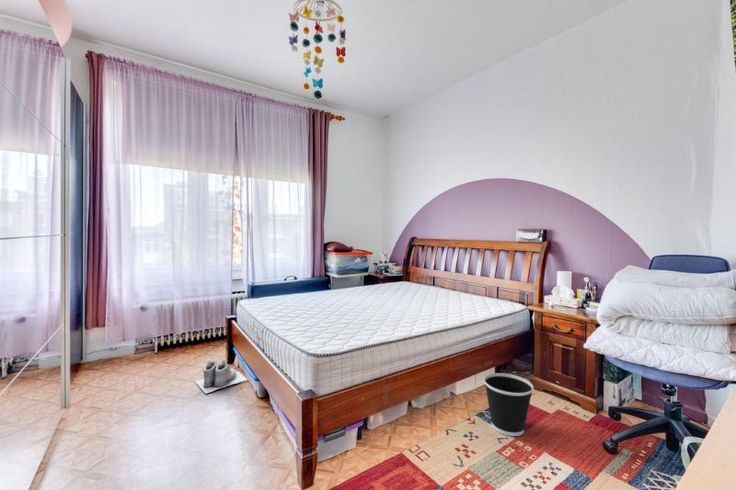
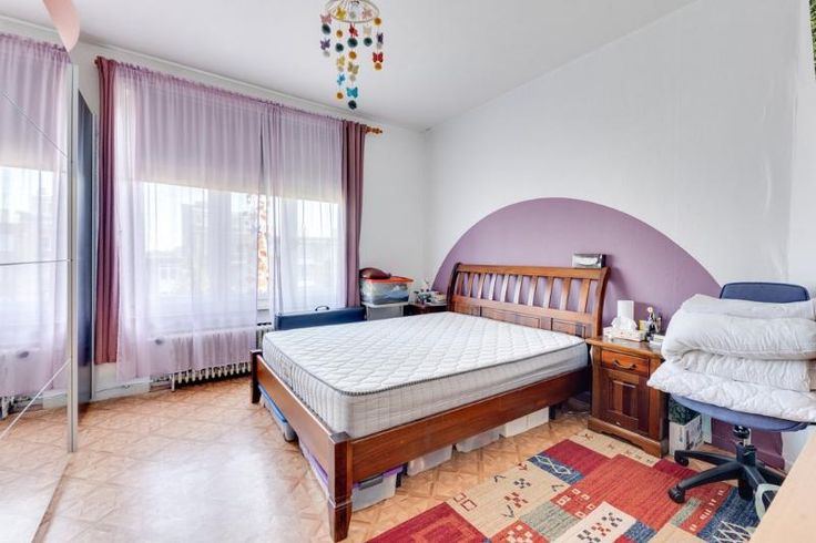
- boots [194,359,249,394]
- wastebasket [483,372,535,437]
